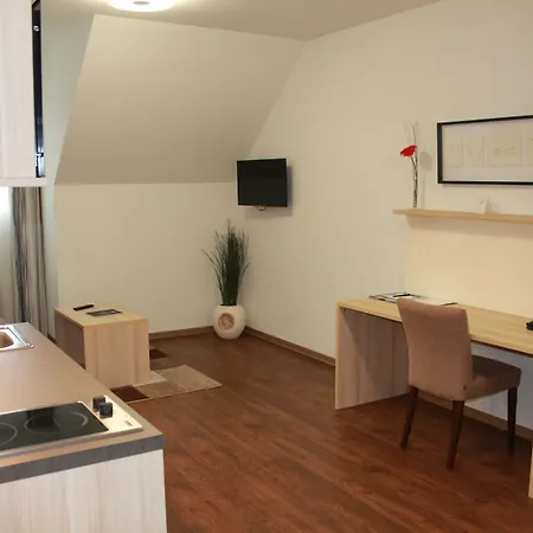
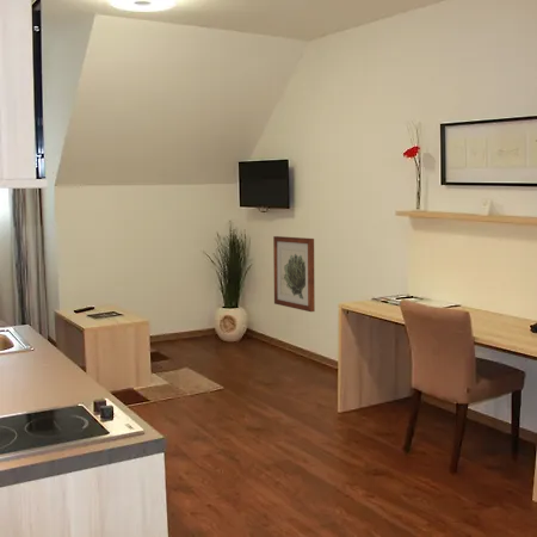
+ wall art [272,235,316,313]
